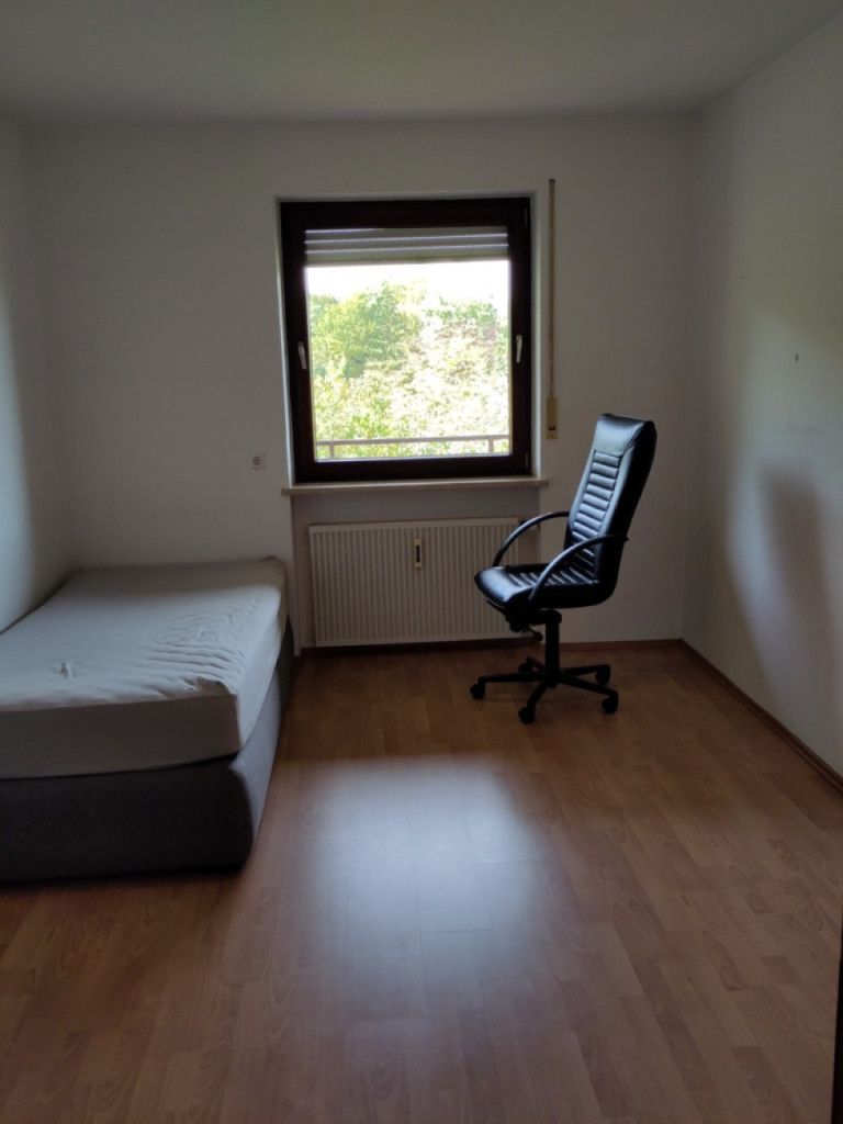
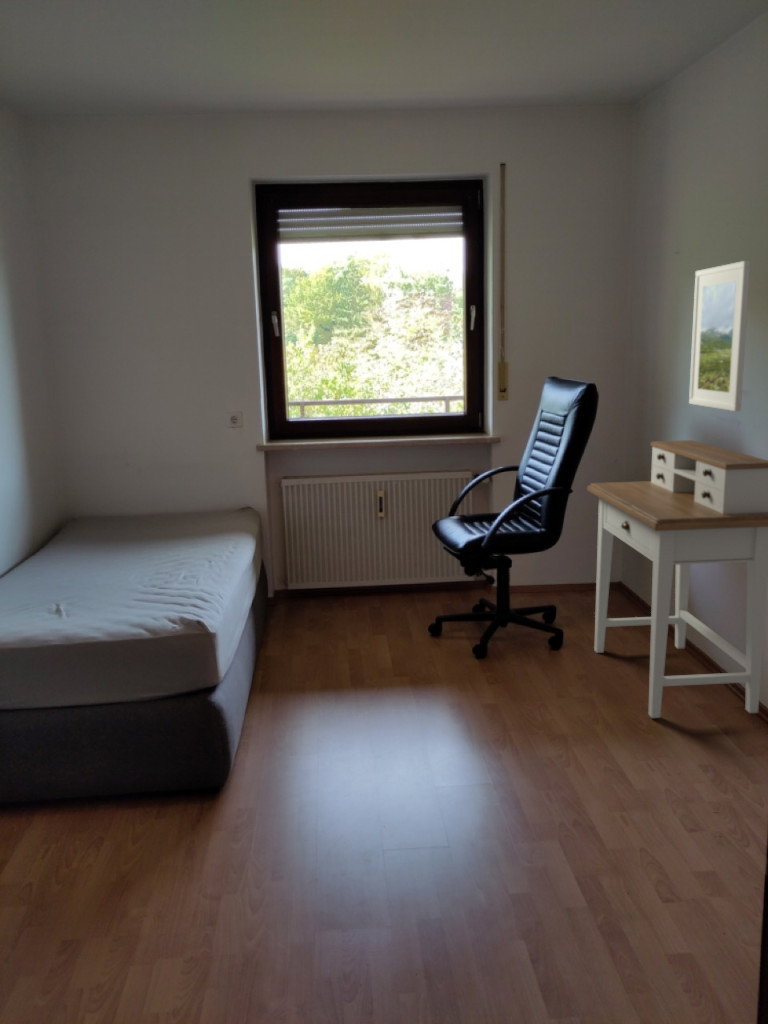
+ desk [586,439,768,719]
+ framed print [688,260,751,412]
